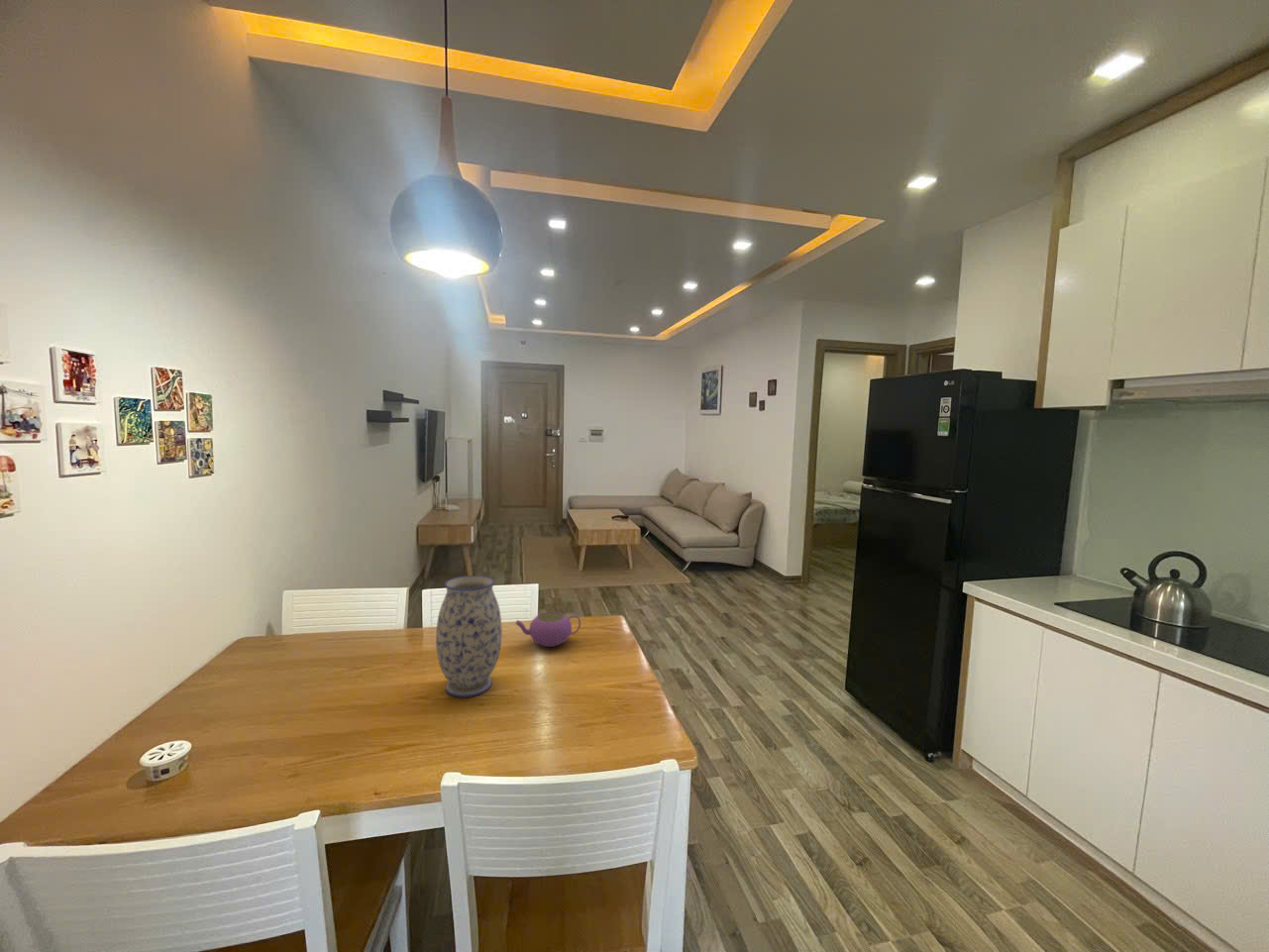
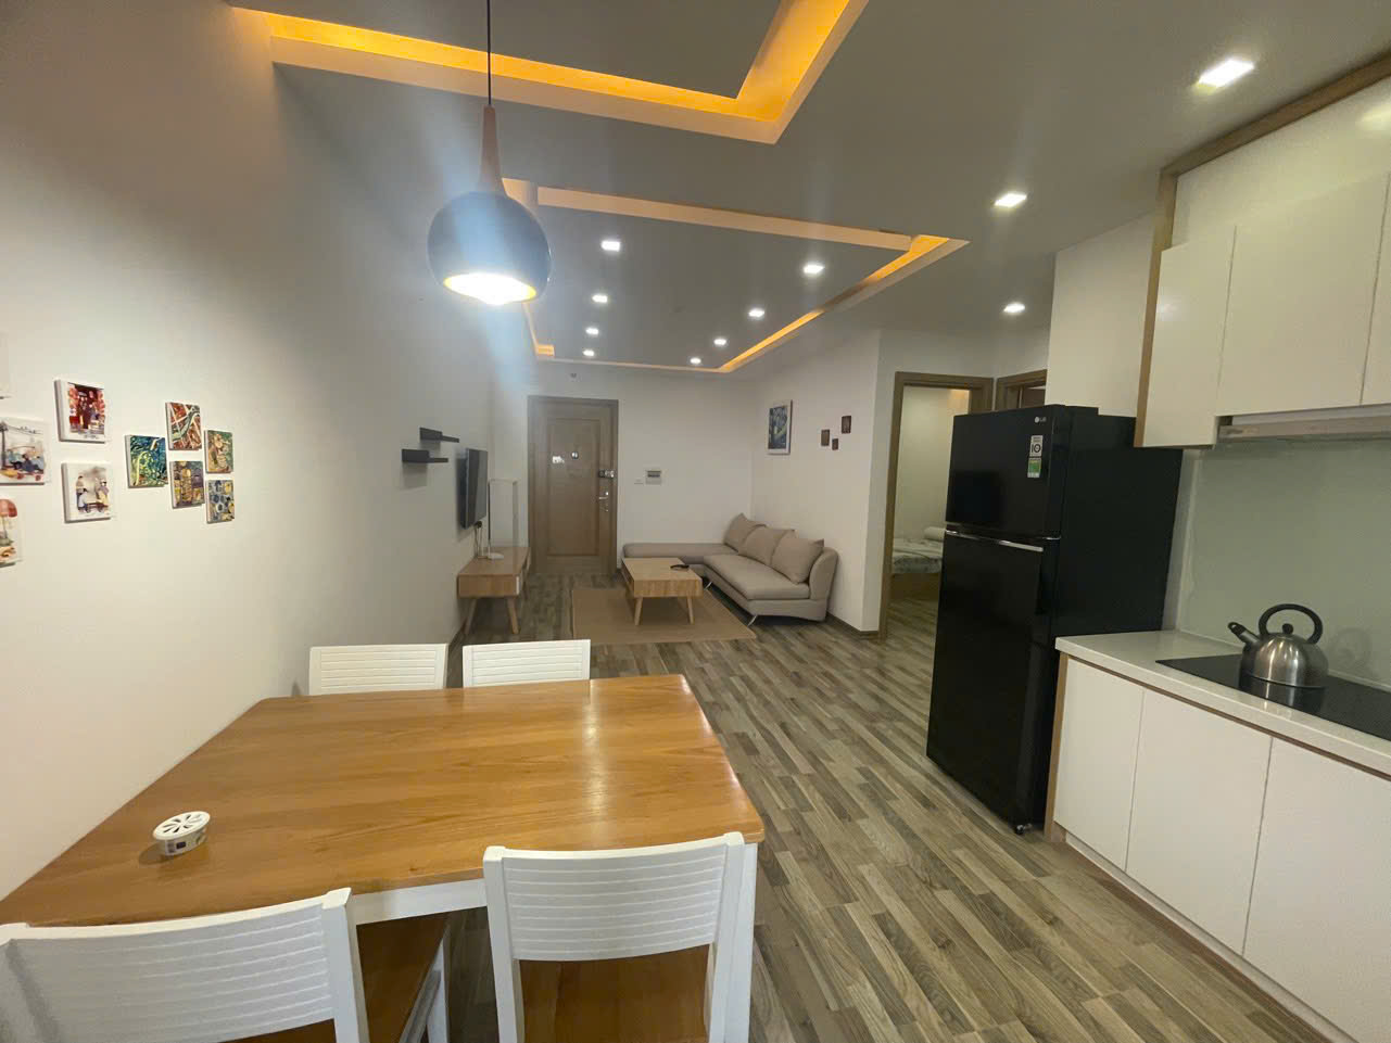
- teapot [514,611,582,648]
- vase [435,575,503,698]
